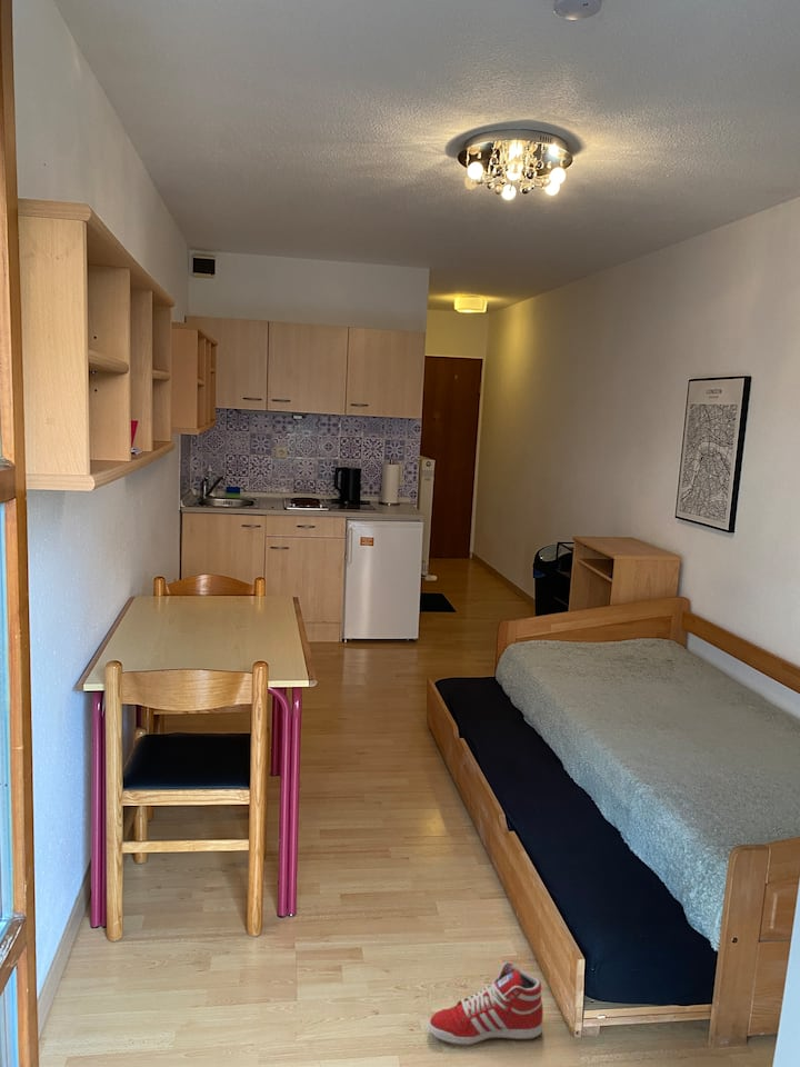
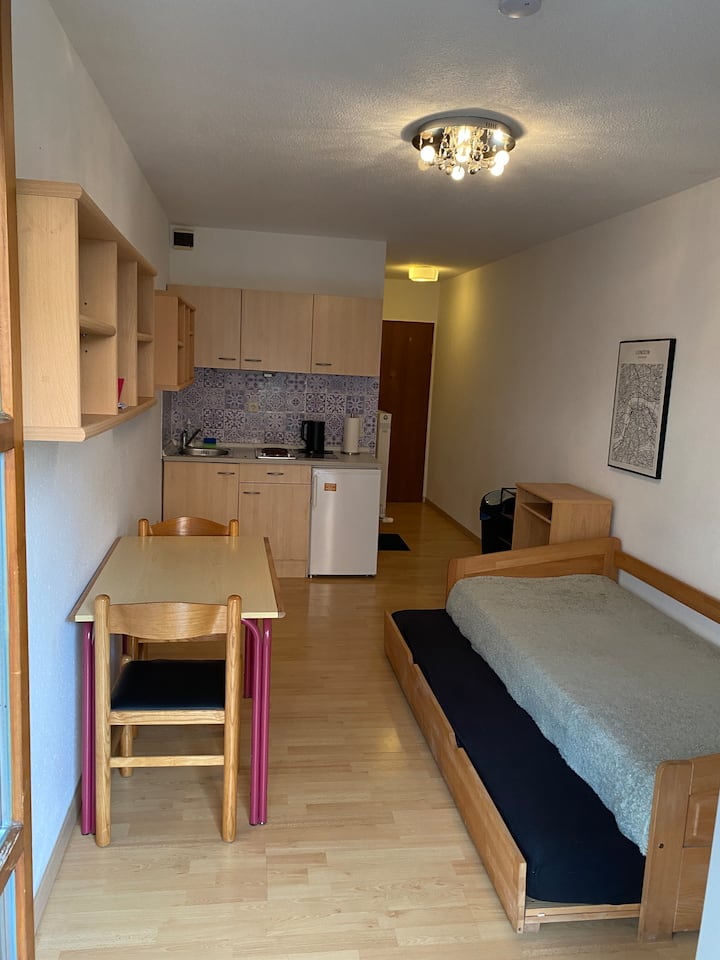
- sneaker [428,960,544,1047]
